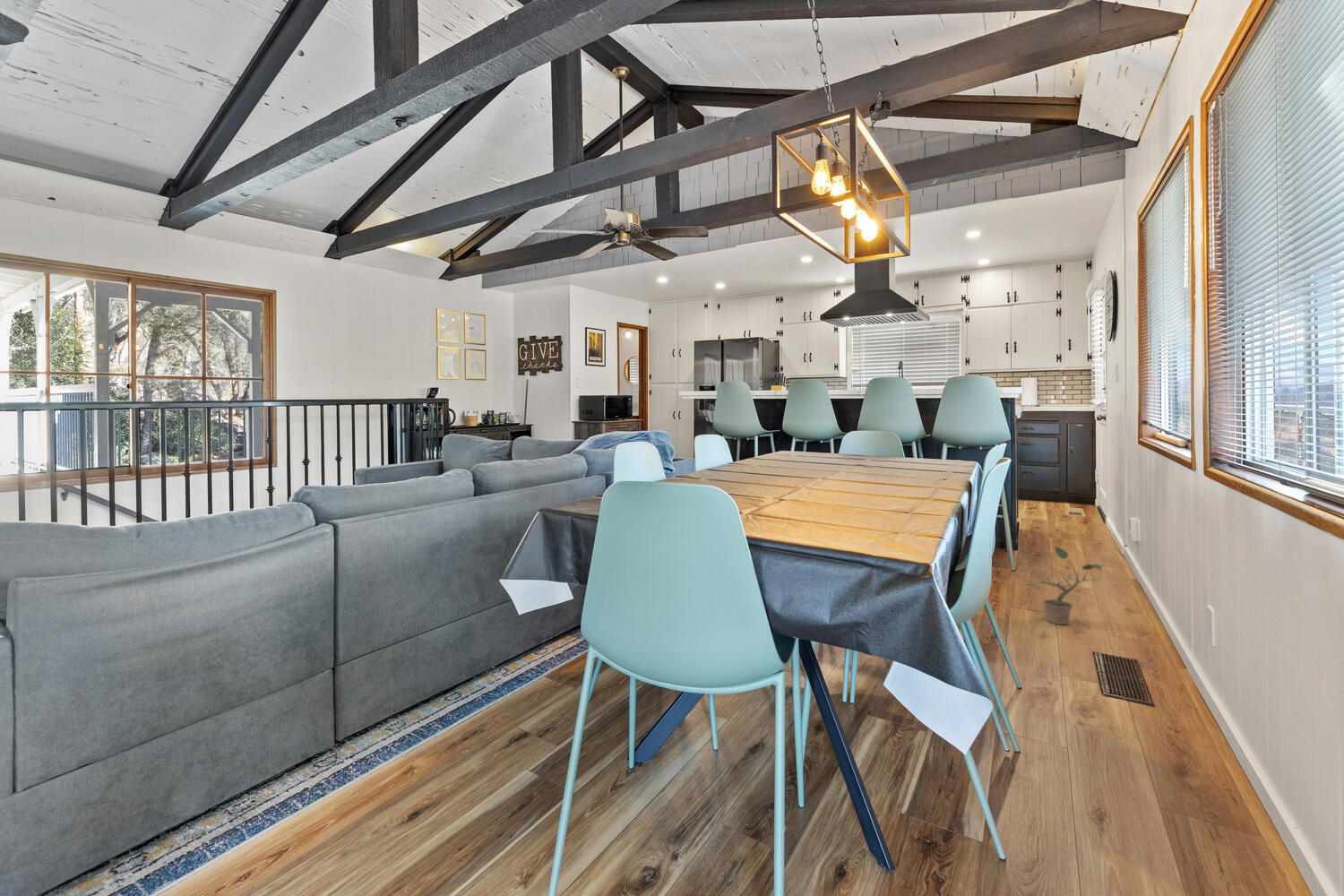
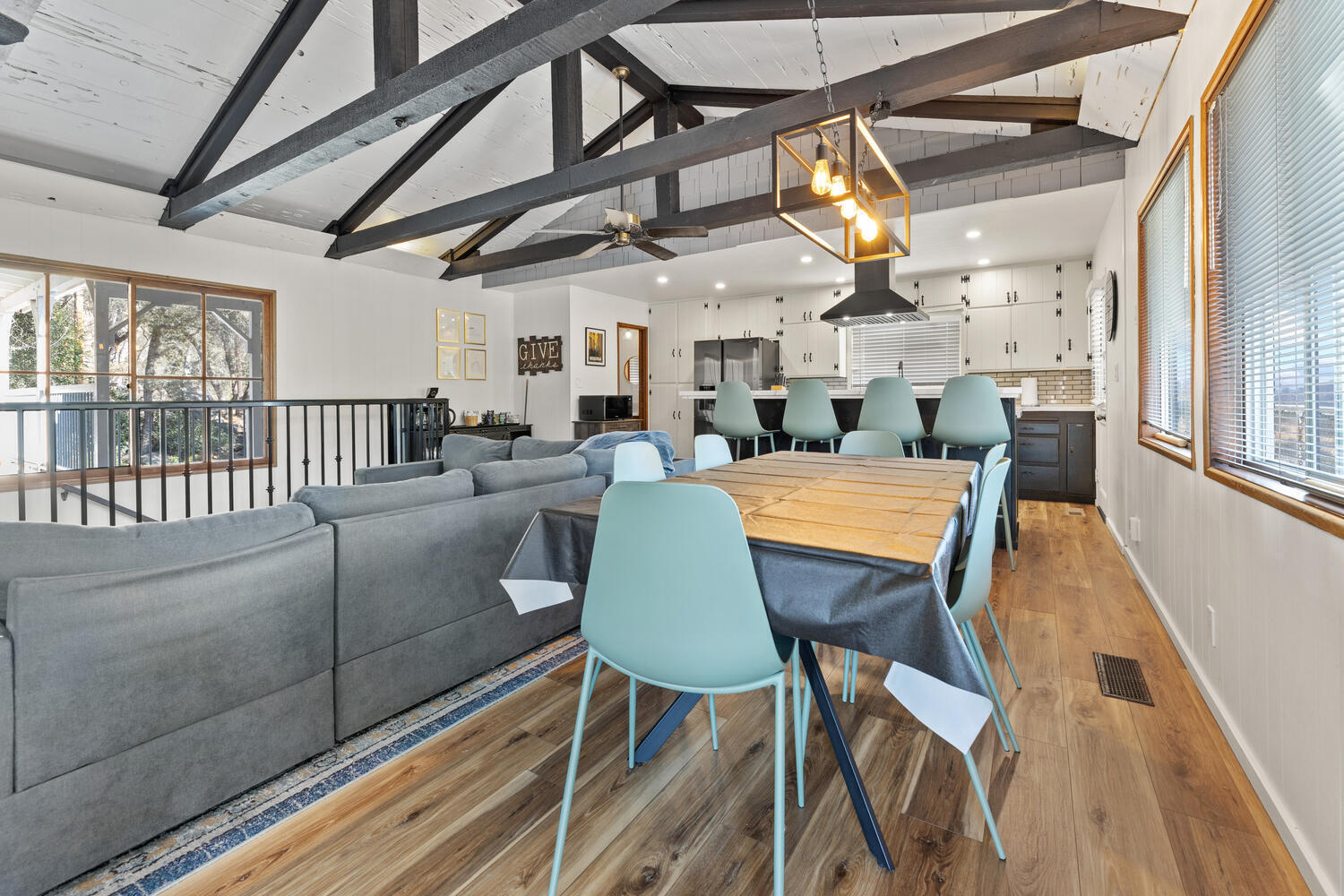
- potted plant [1025,545,1104,625]
